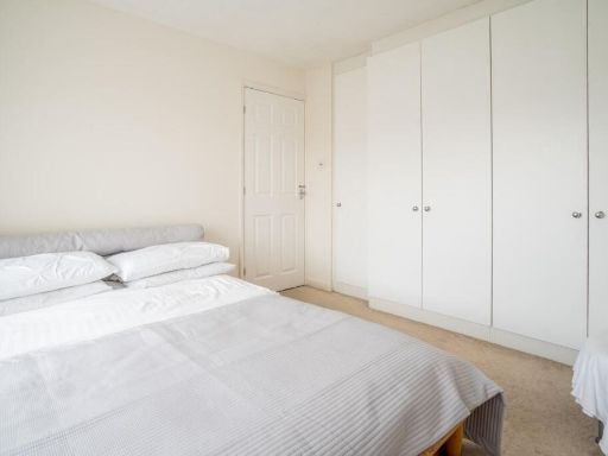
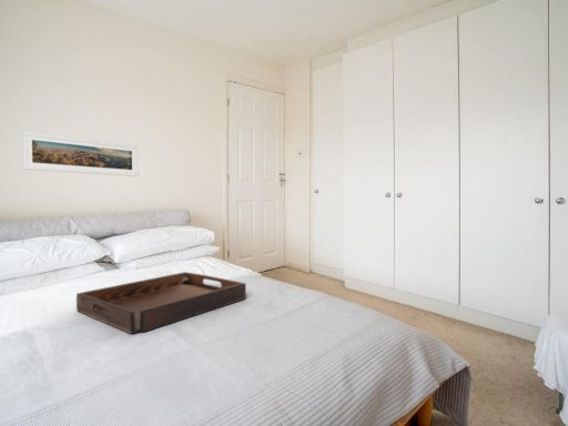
+ serving tray [75,271,247,335]
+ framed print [21,131,140,178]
